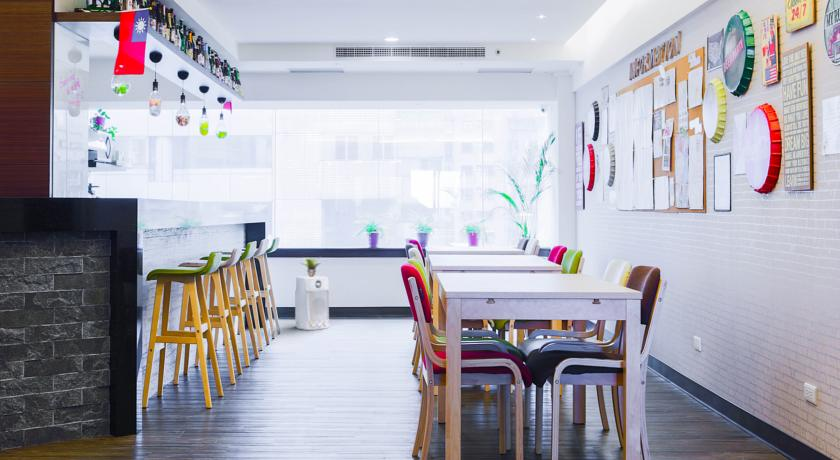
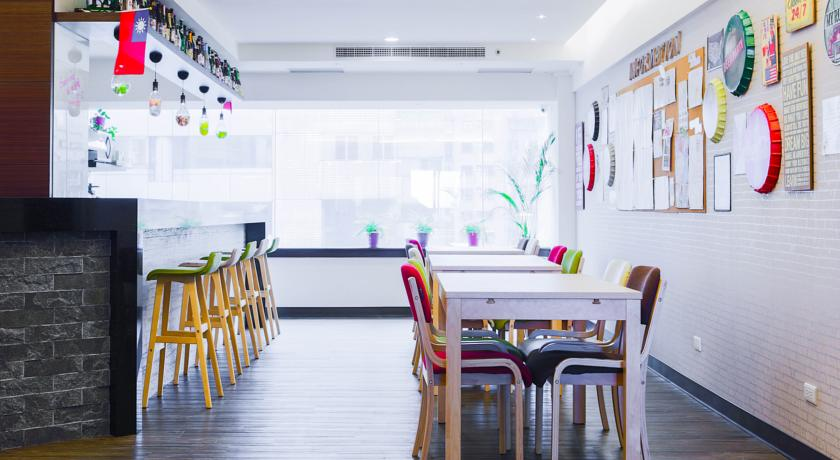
- air purifier [294,275,331,331]
- potted plant [300,256,322,277]
